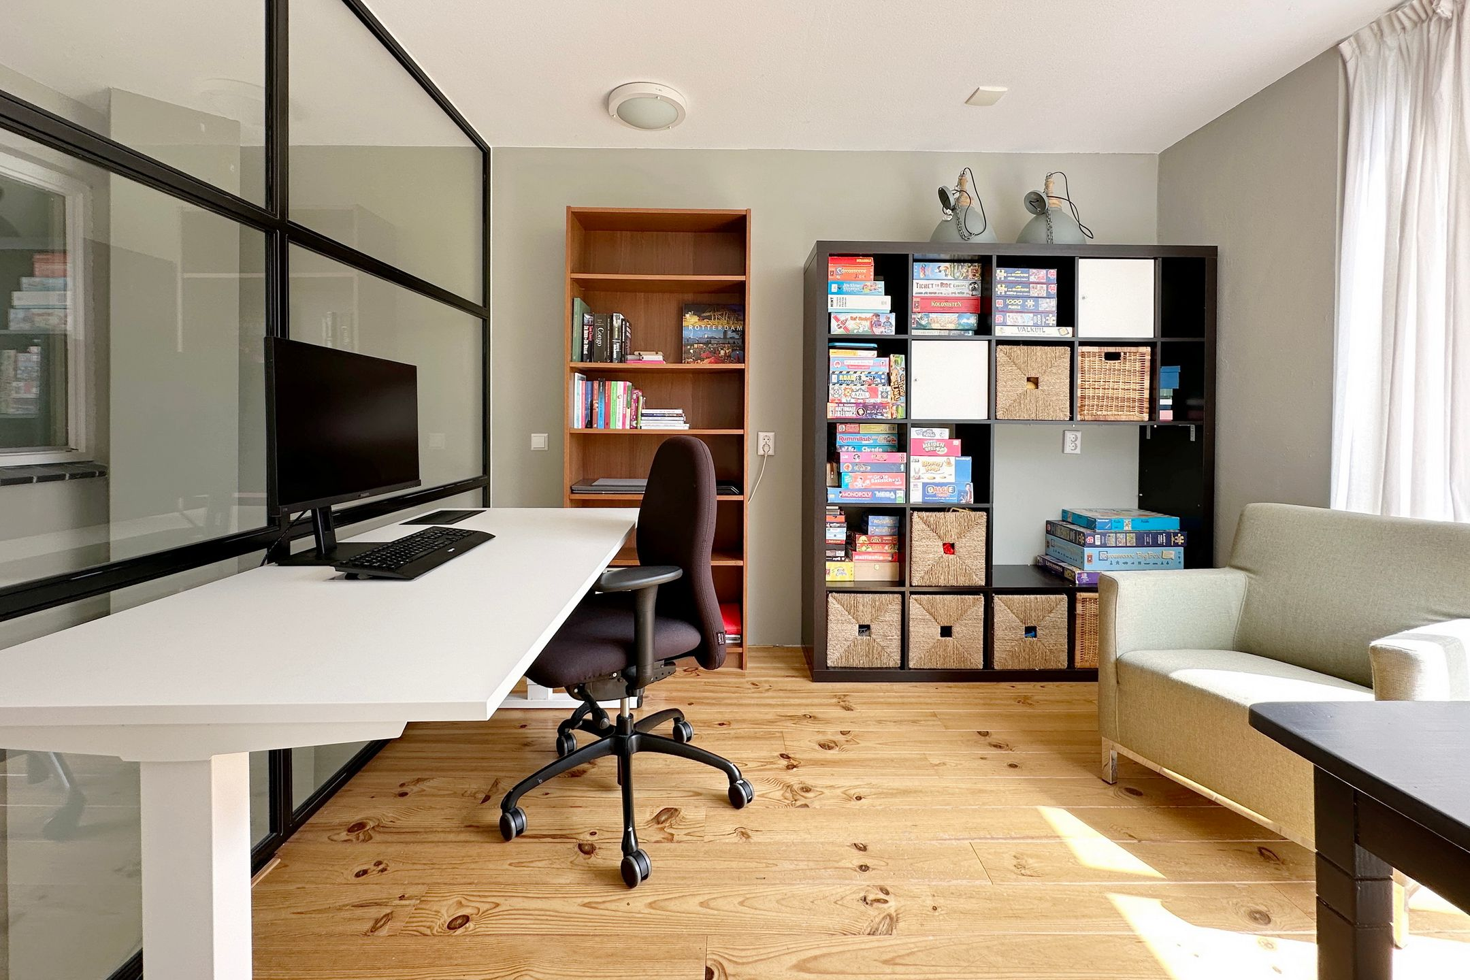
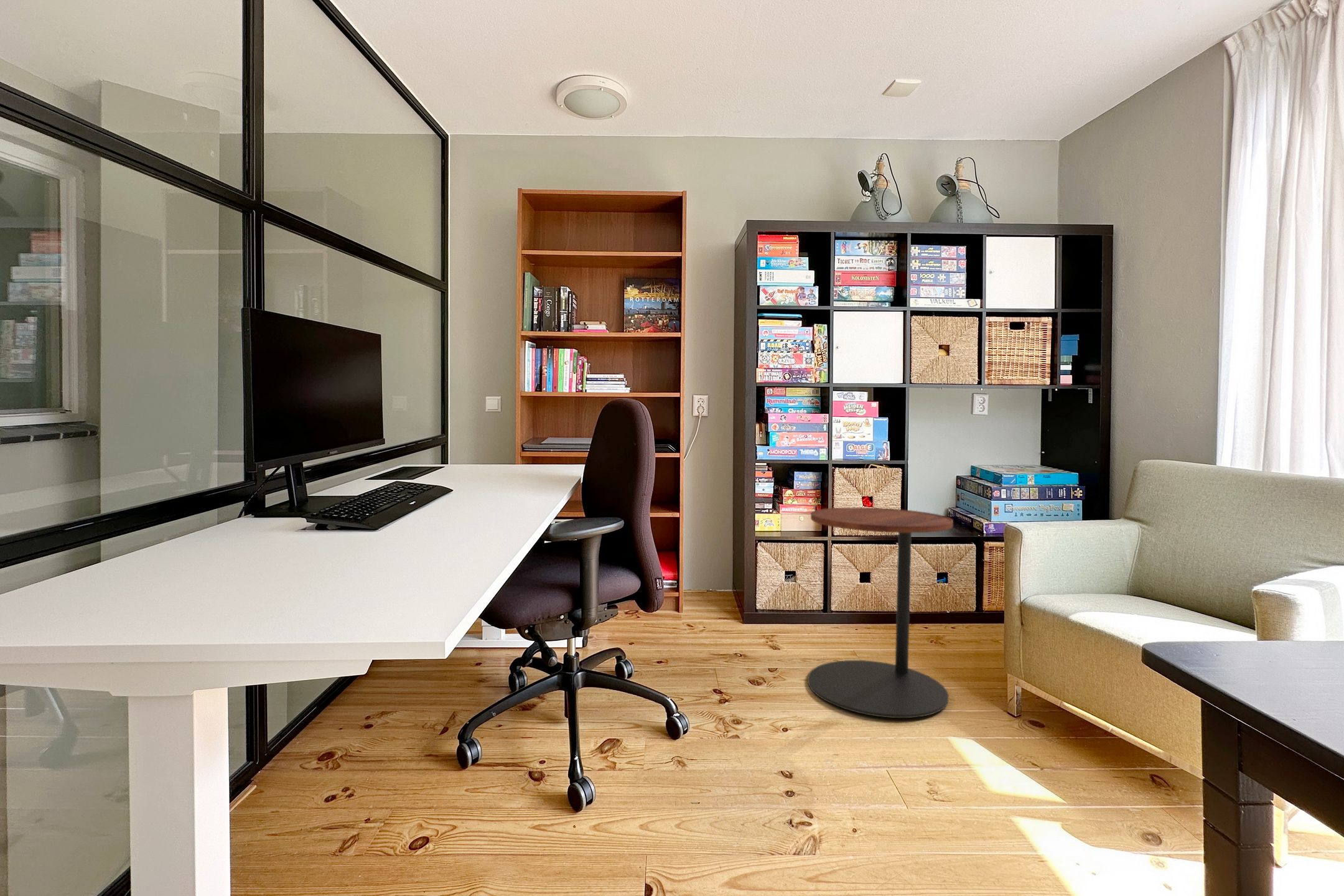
+ side table [807,507,954,719]
